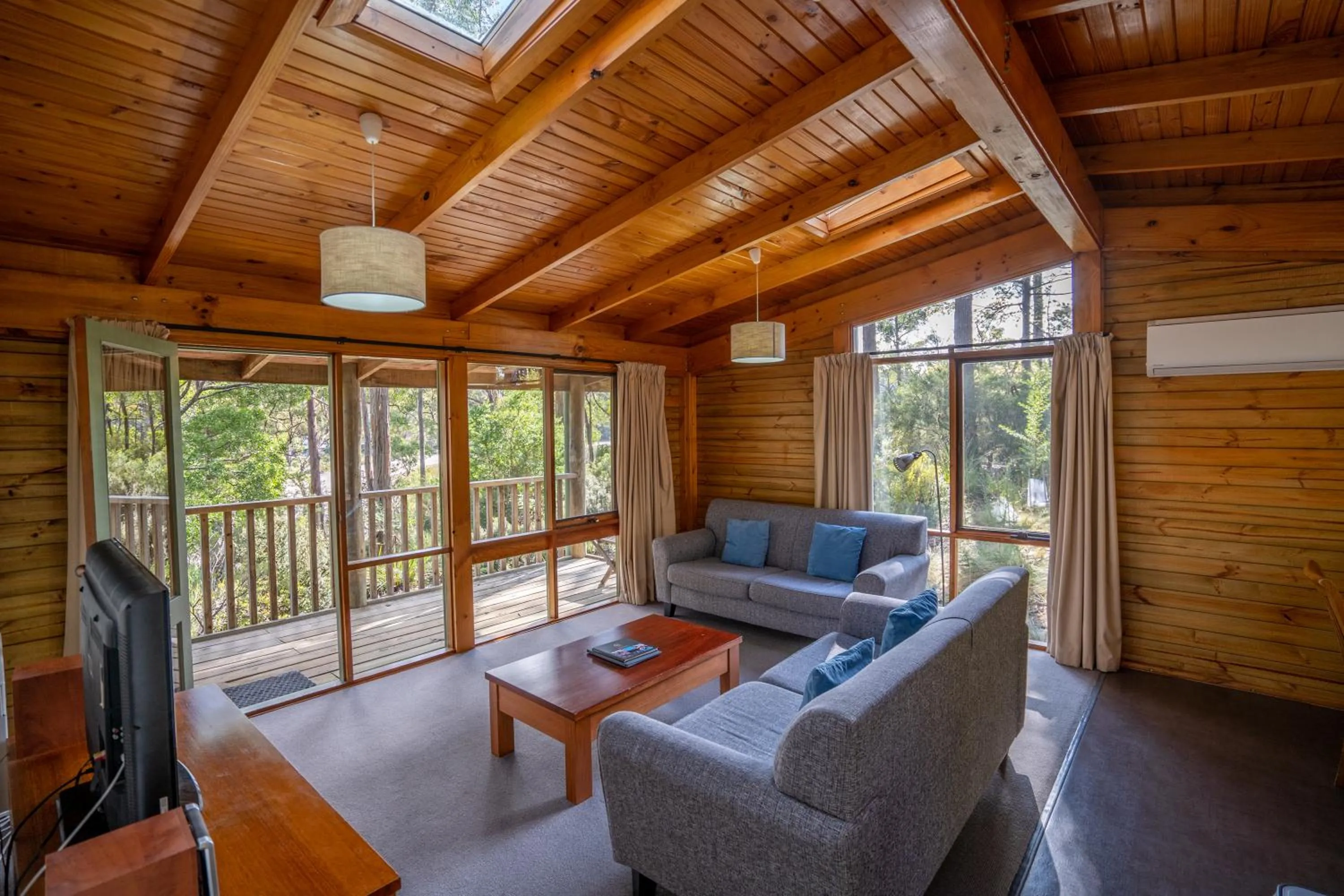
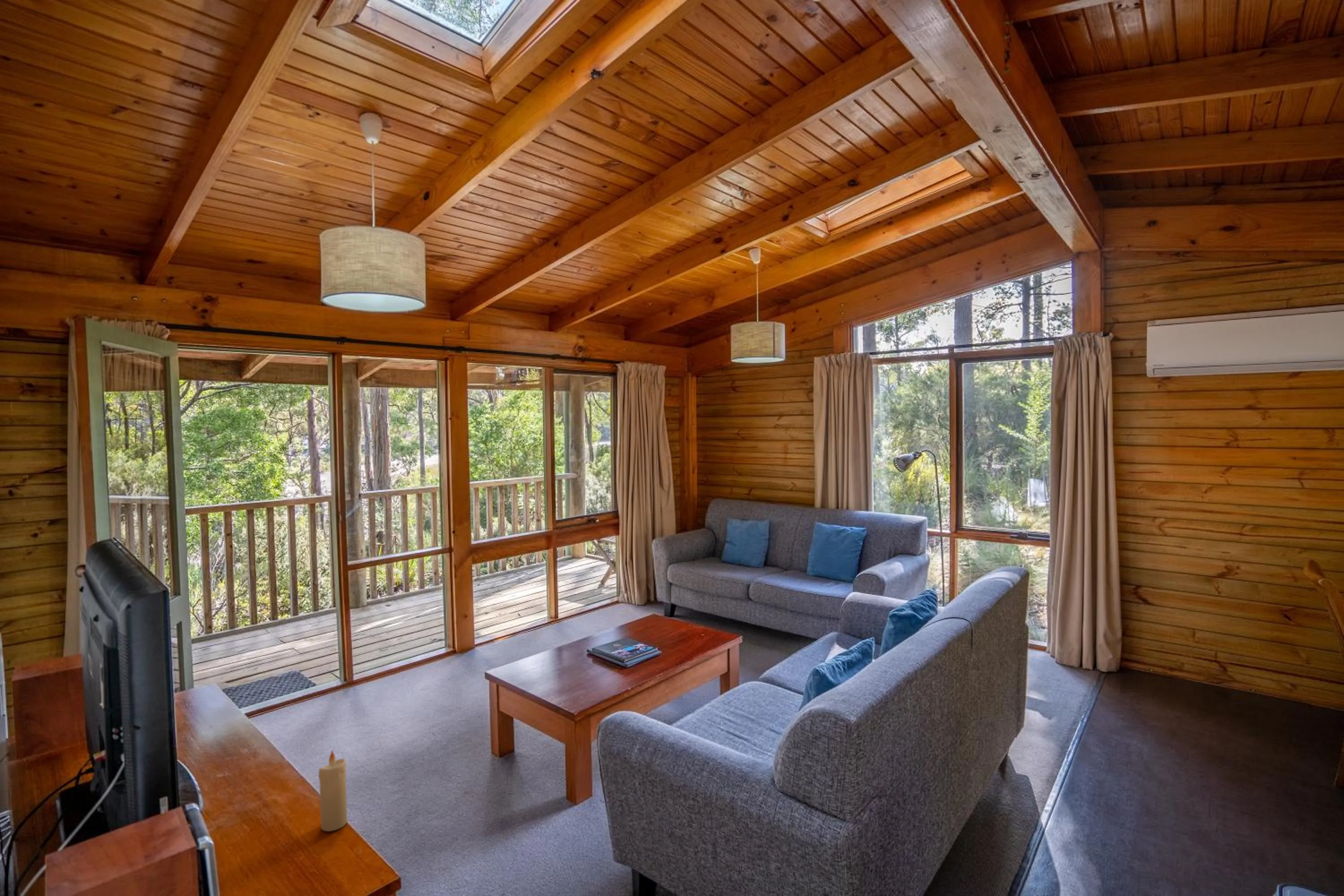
+ candle [318,750,348,832]
